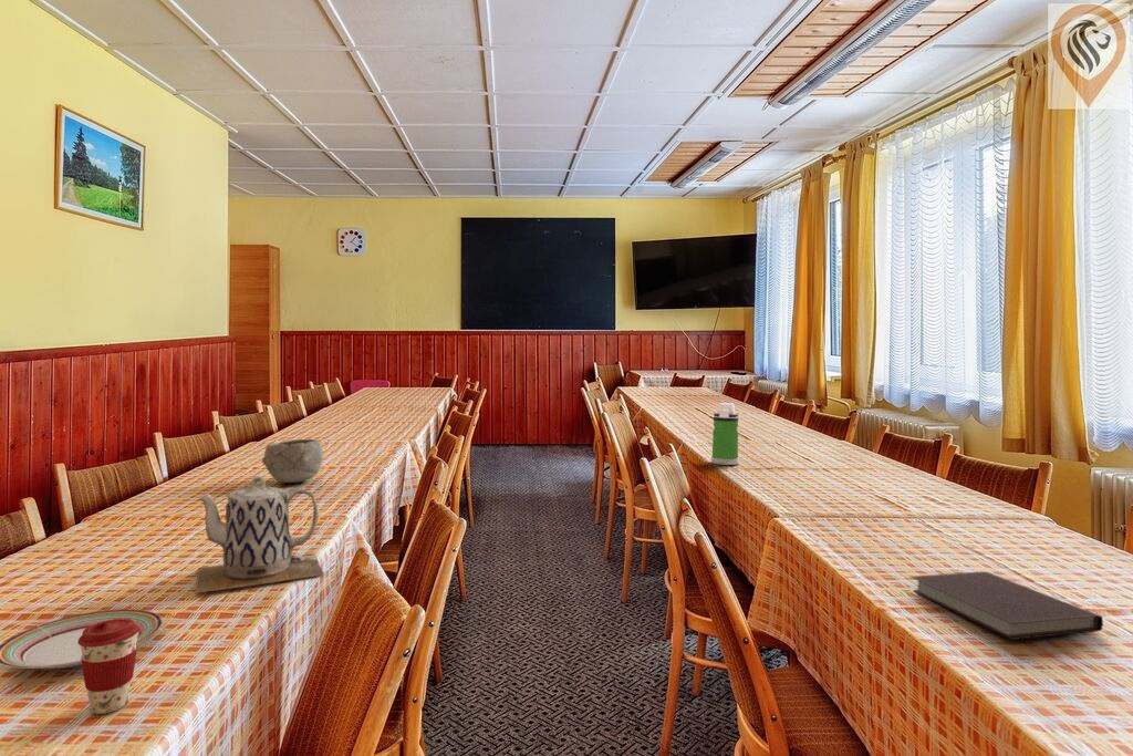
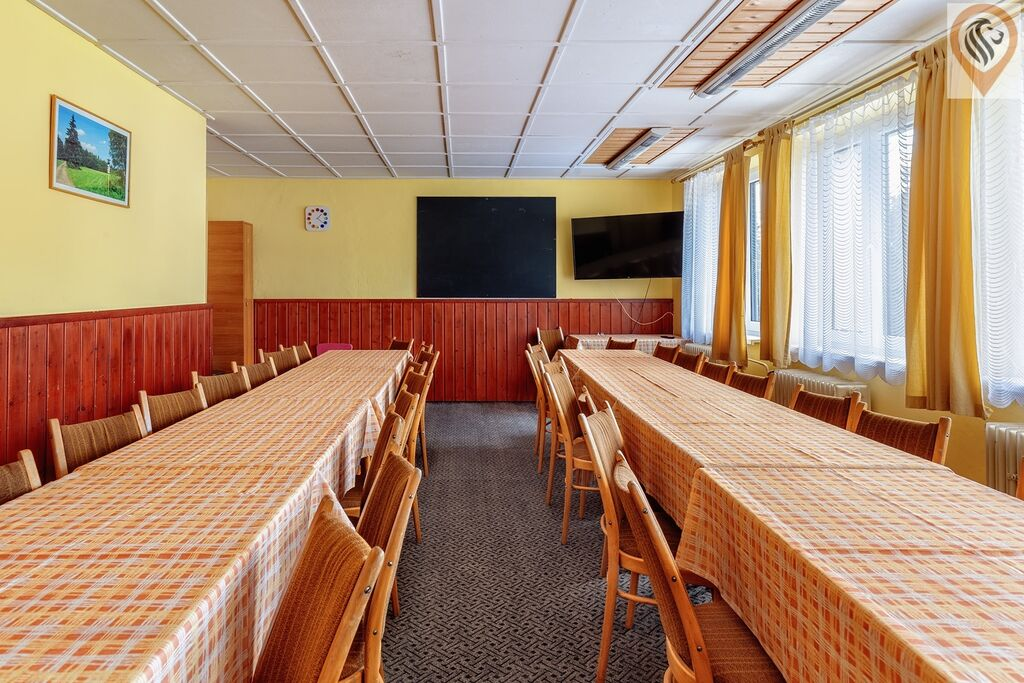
- plate [0,608,164,670]
- coffee cup [77,619,141,715]
- notebook [909,570,1104,641]
- bowl [261,438,324,484]
- teapot [195,475,325,594]
- water bottle [710,402,740,466]
